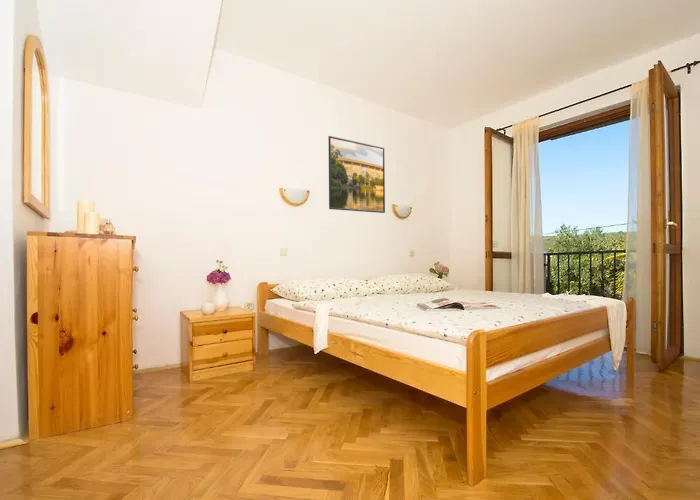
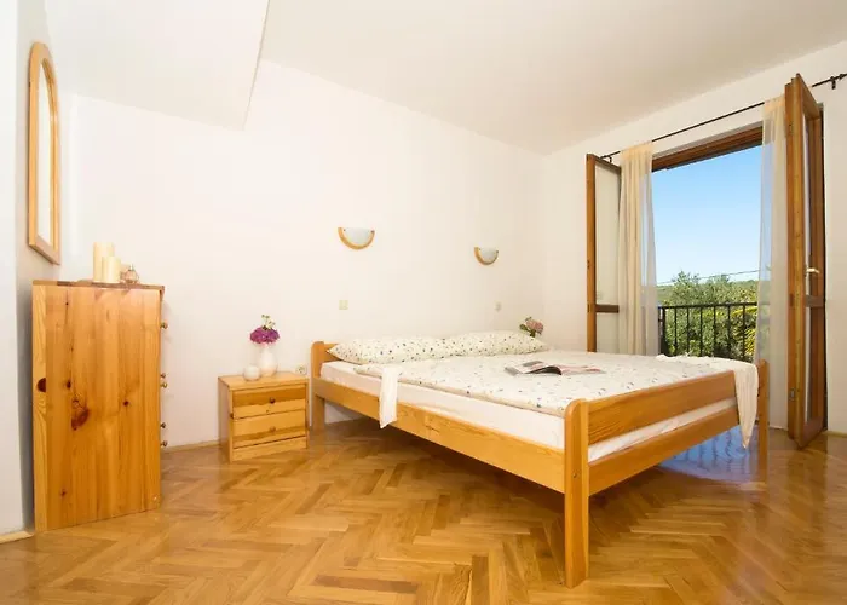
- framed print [328,135,386,214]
